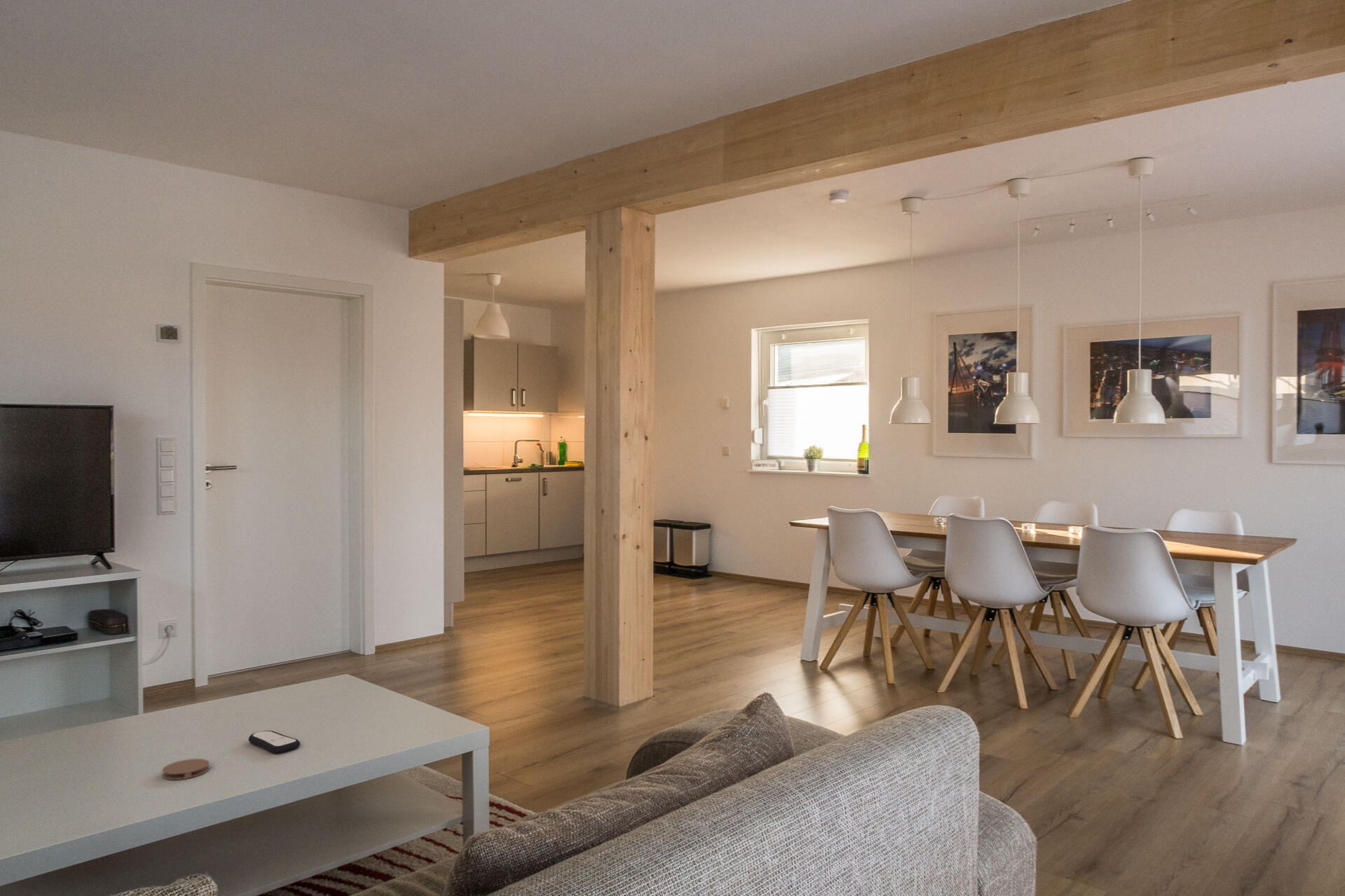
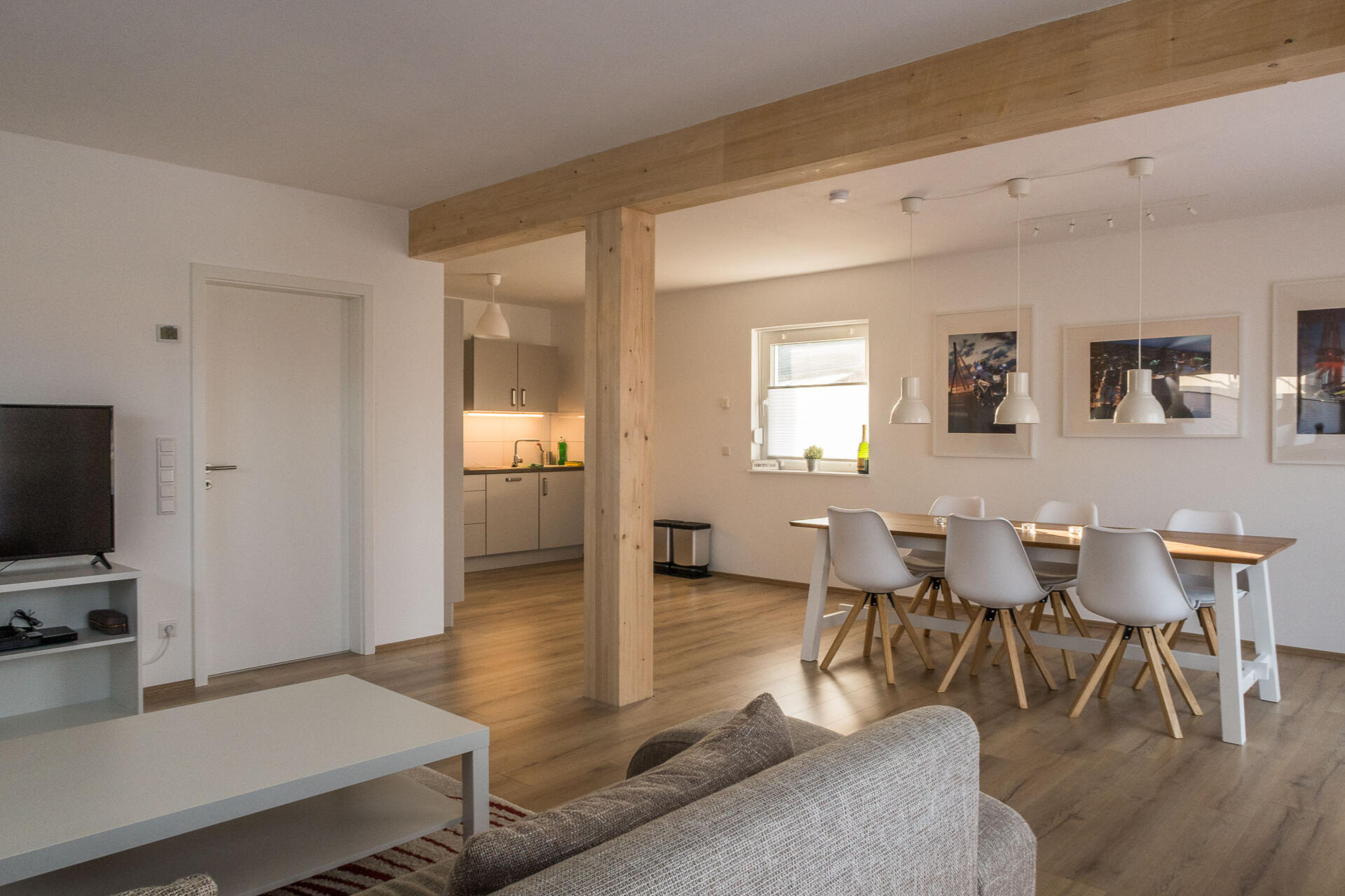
- coaster [161,758,210,780]
- remote control [248,730,301,754]
